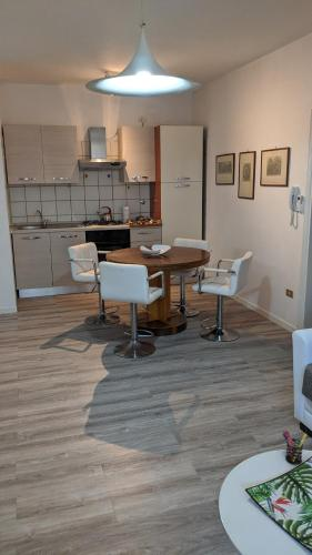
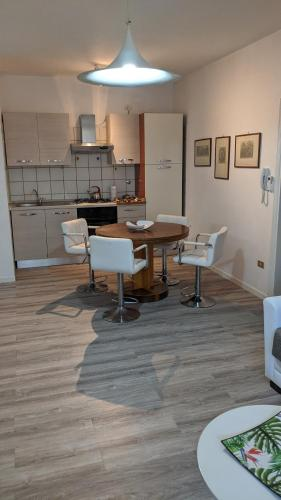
- pen holder [282,430,308,466]
